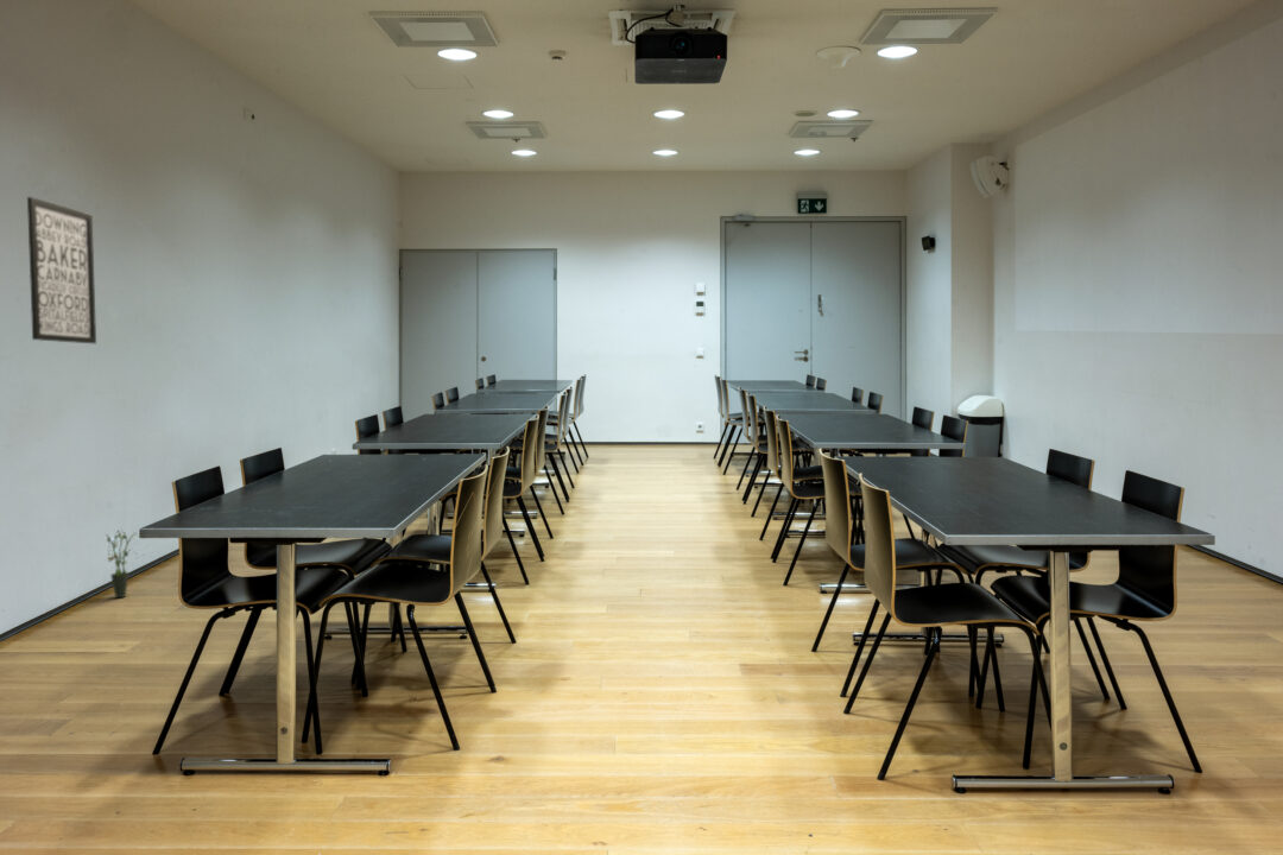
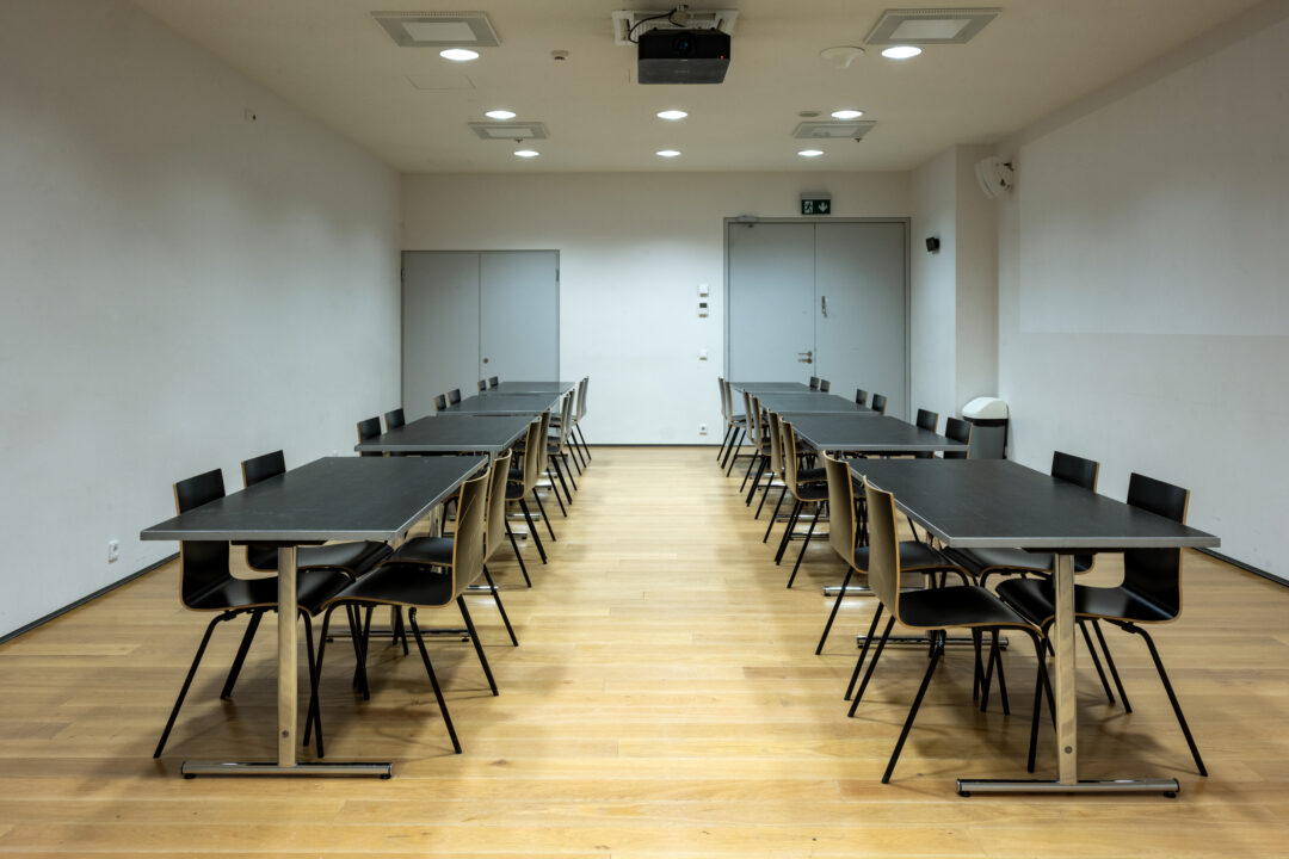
- wall art [26,196,97,344]
- potted plant [106,528,137,598]
